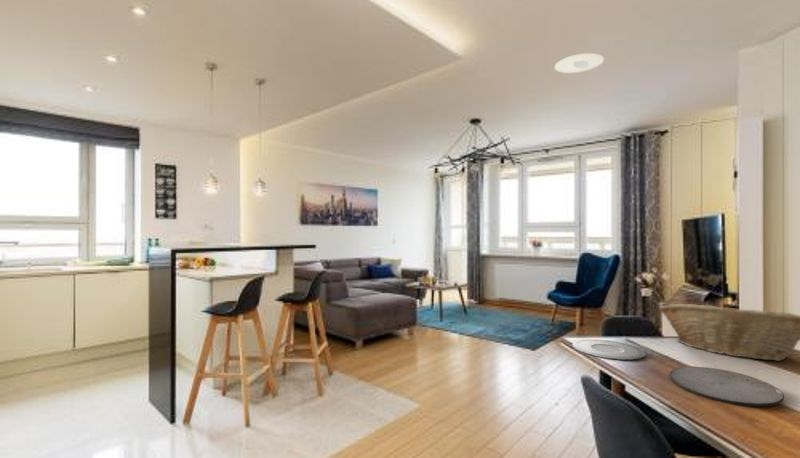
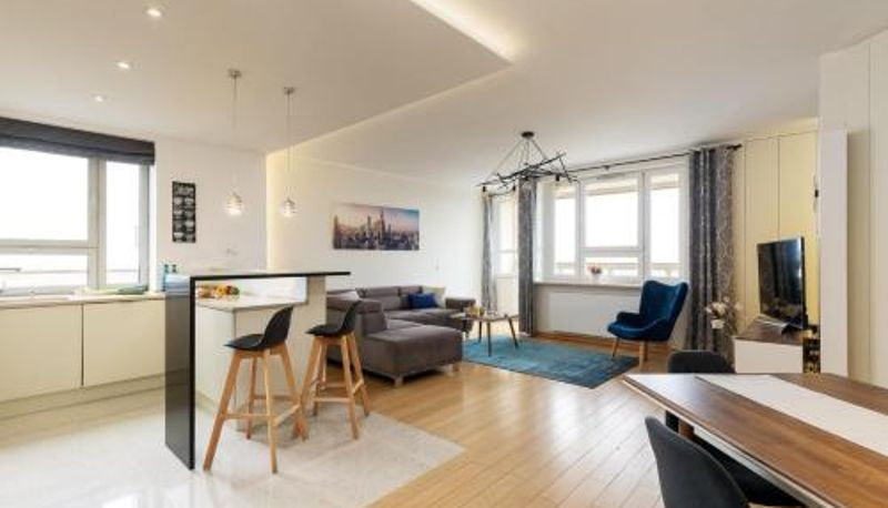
- plate [571,338,647,361]
- fruit basket [658,303,800,362]
- plate [669,366,785,407]
- recessed light [554,52,605,74]
